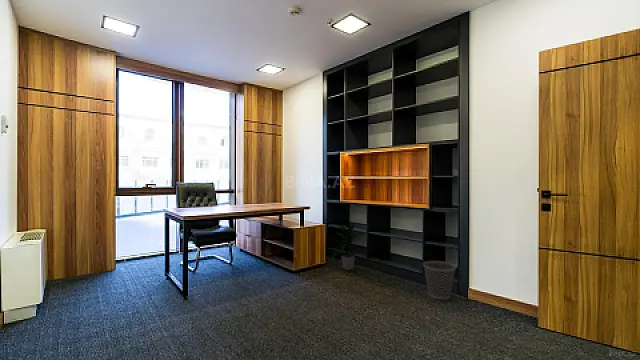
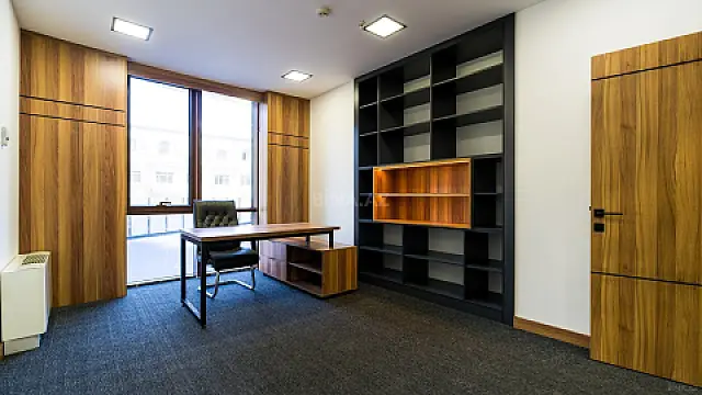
- indoor plant [330,222,368,271]
- wastebasket [422,260,457,300]
